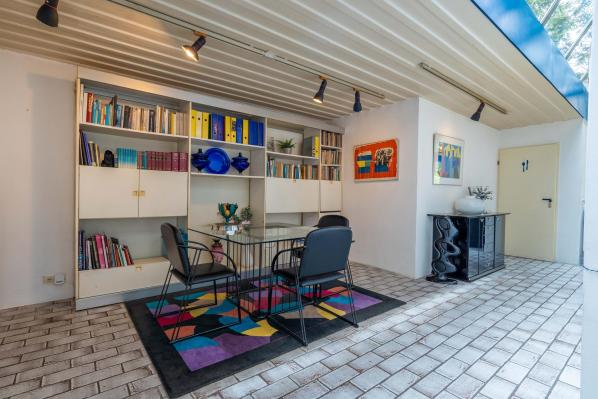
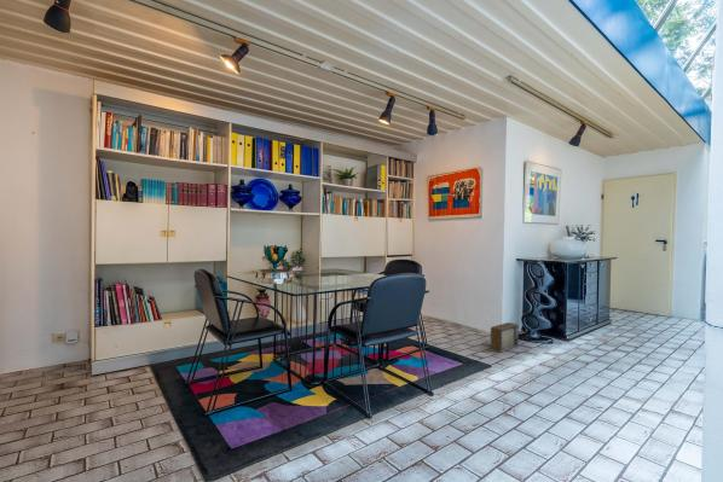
+ speaker [490,321,520,353]
